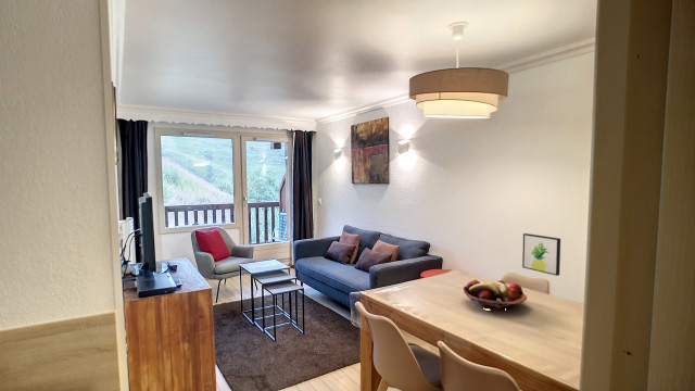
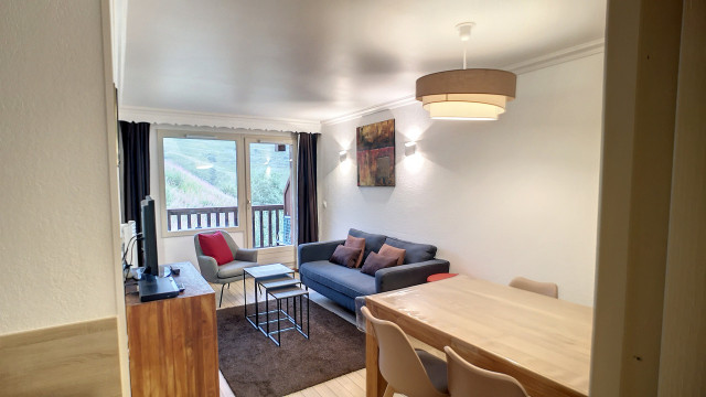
- fruit basket [463,279,528,310]
- wall art [521,232,561,277]
